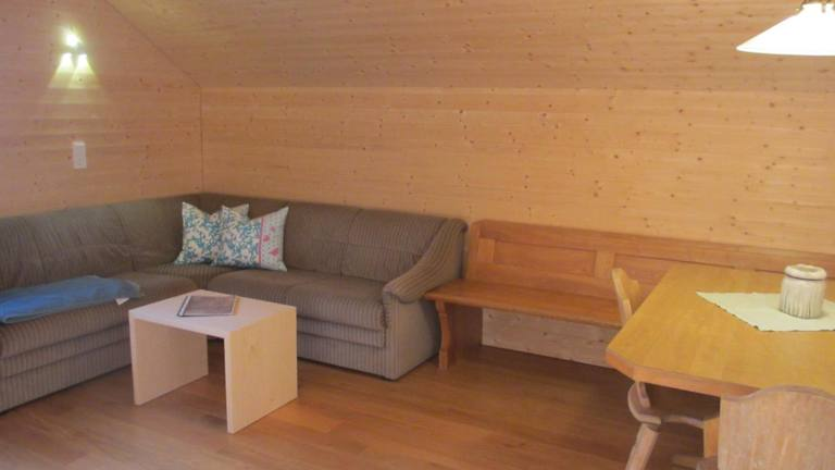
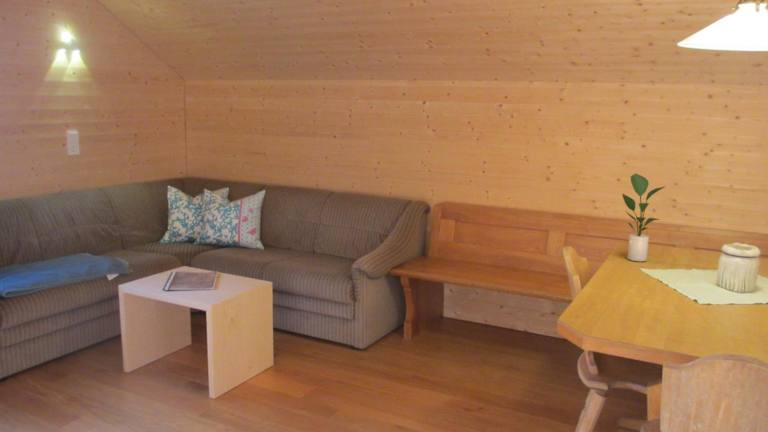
+ potted plant [621,172,667,263]
